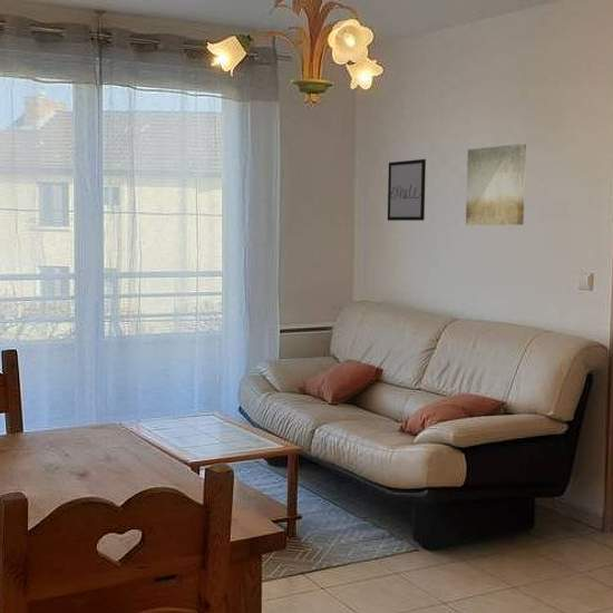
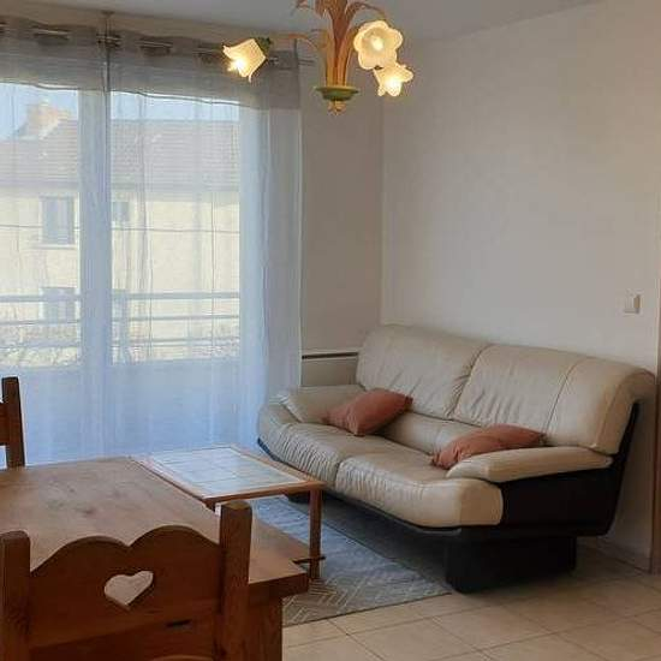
- wall art [387,158,427,222]
- wall art [465,143,527,226]
